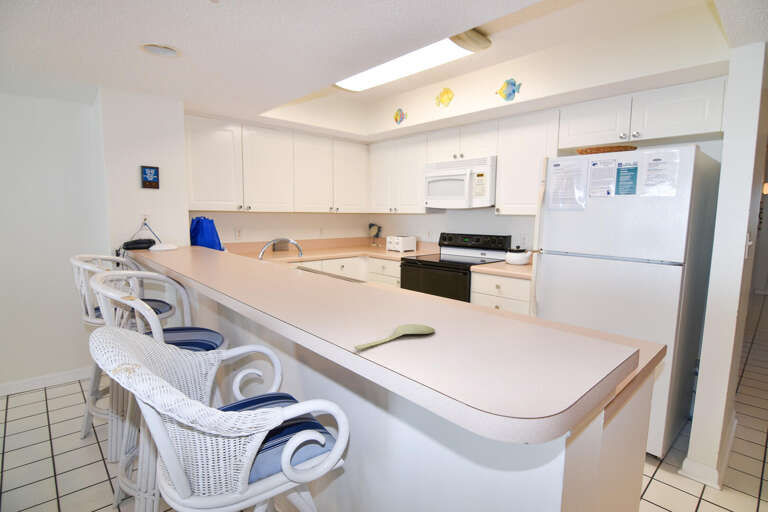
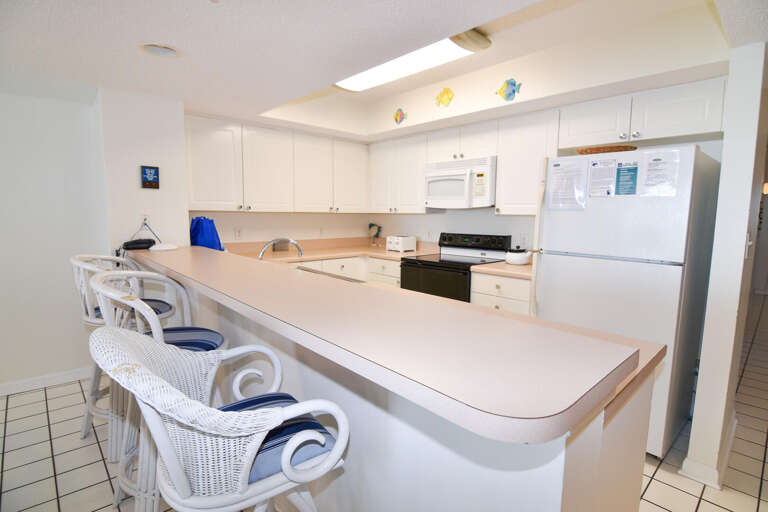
- spoon [354,323,436,350]
